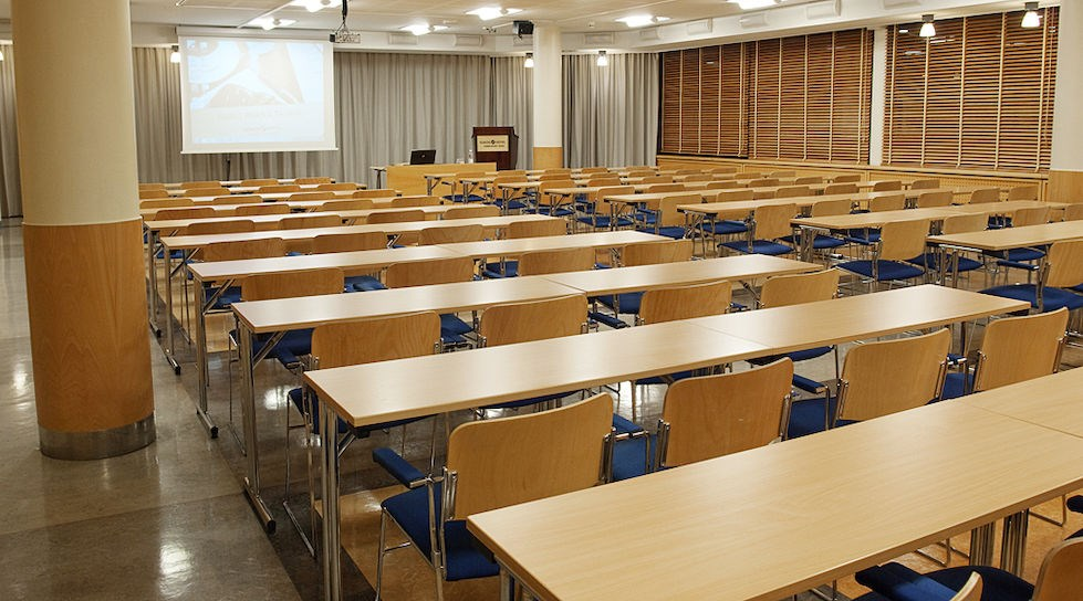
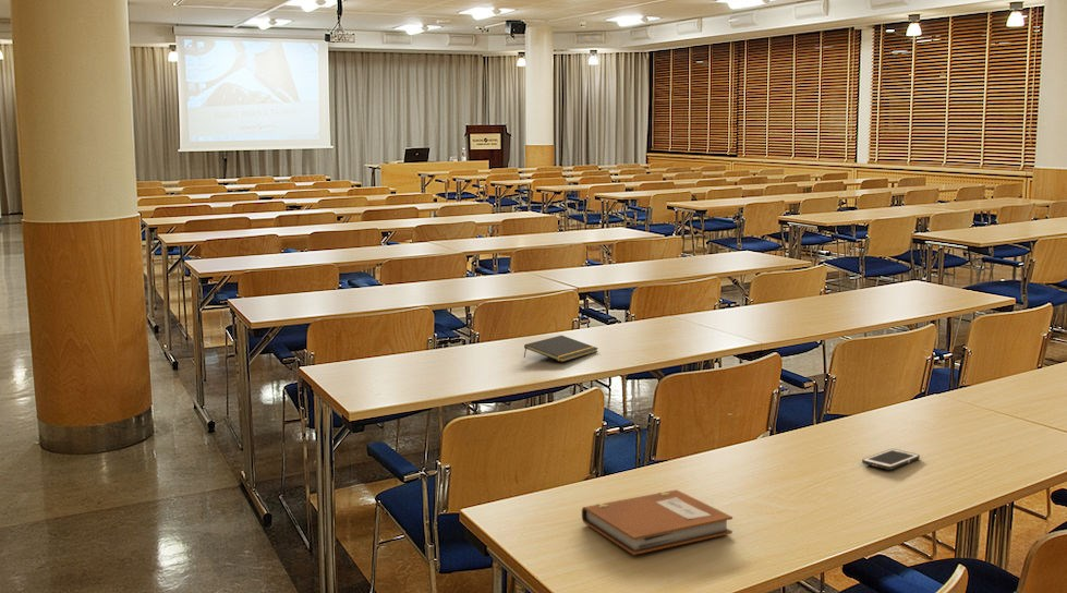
+ notepad [523,335,599,363]
+ cell phone [861,448,921,471]
+ notebook [581,489,733,556]
